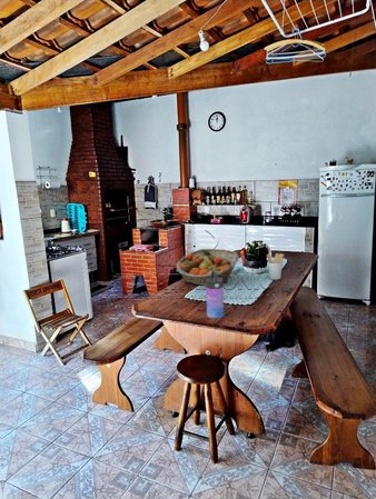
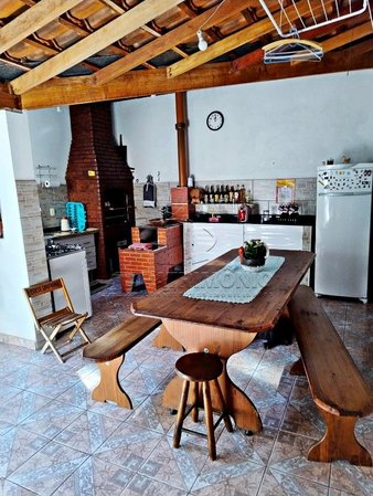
- water bottle [205,271,225,319]
- fruit basket [175,248,239,287]
- utensil holder [266,252,286,281]
